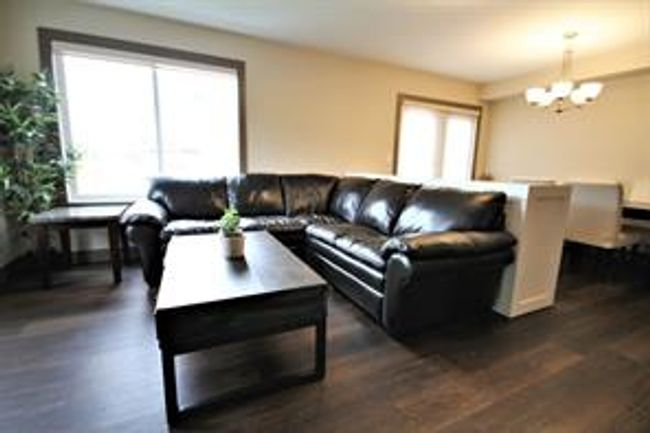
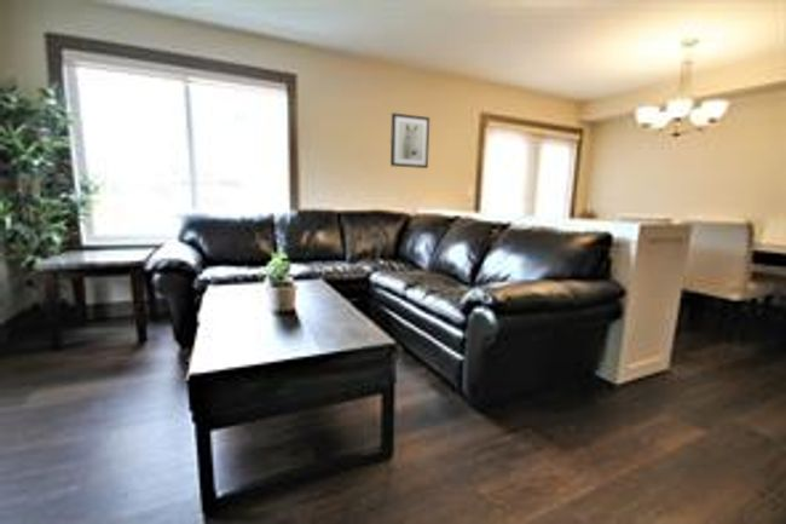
+ wall art [389,111,430,169]
